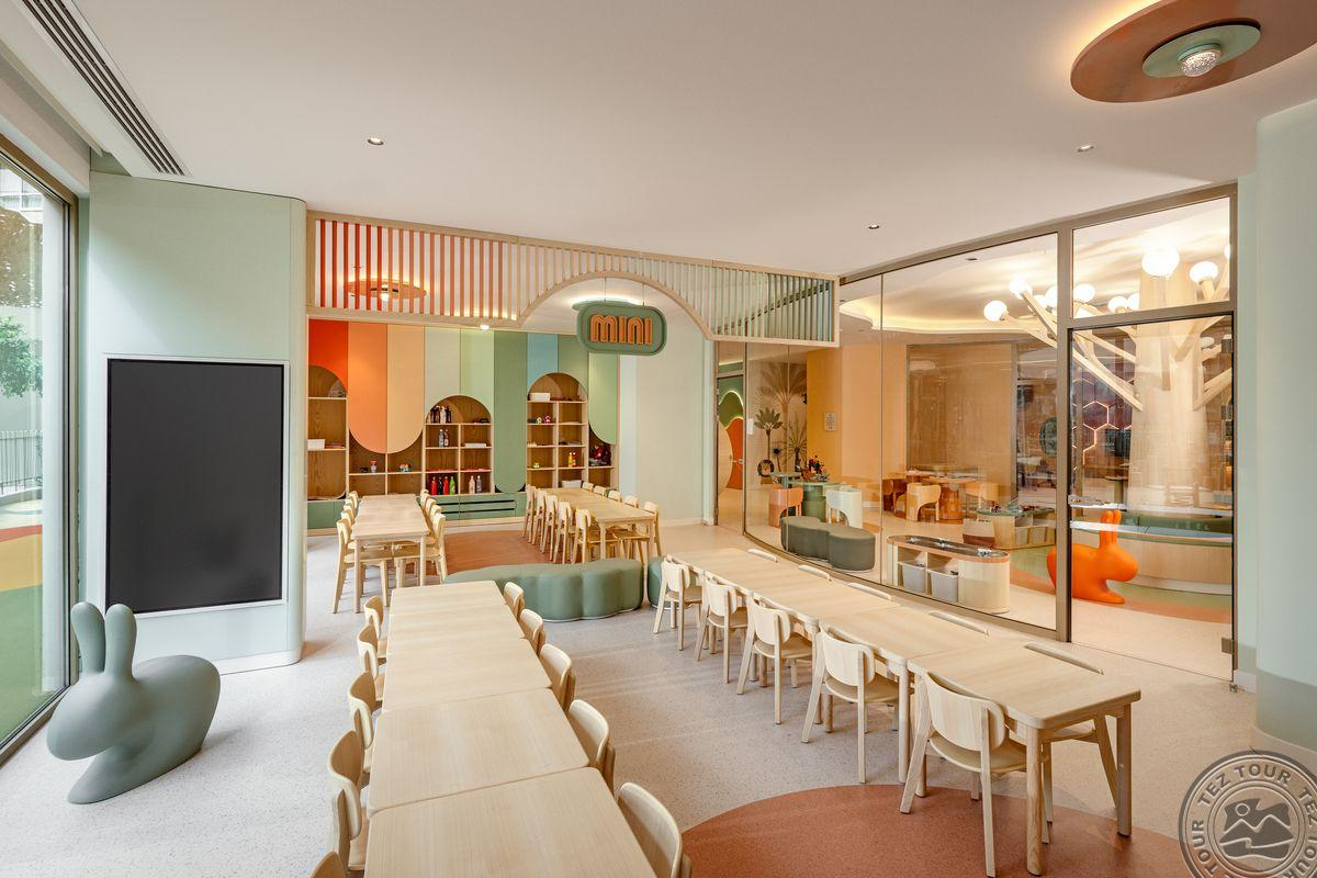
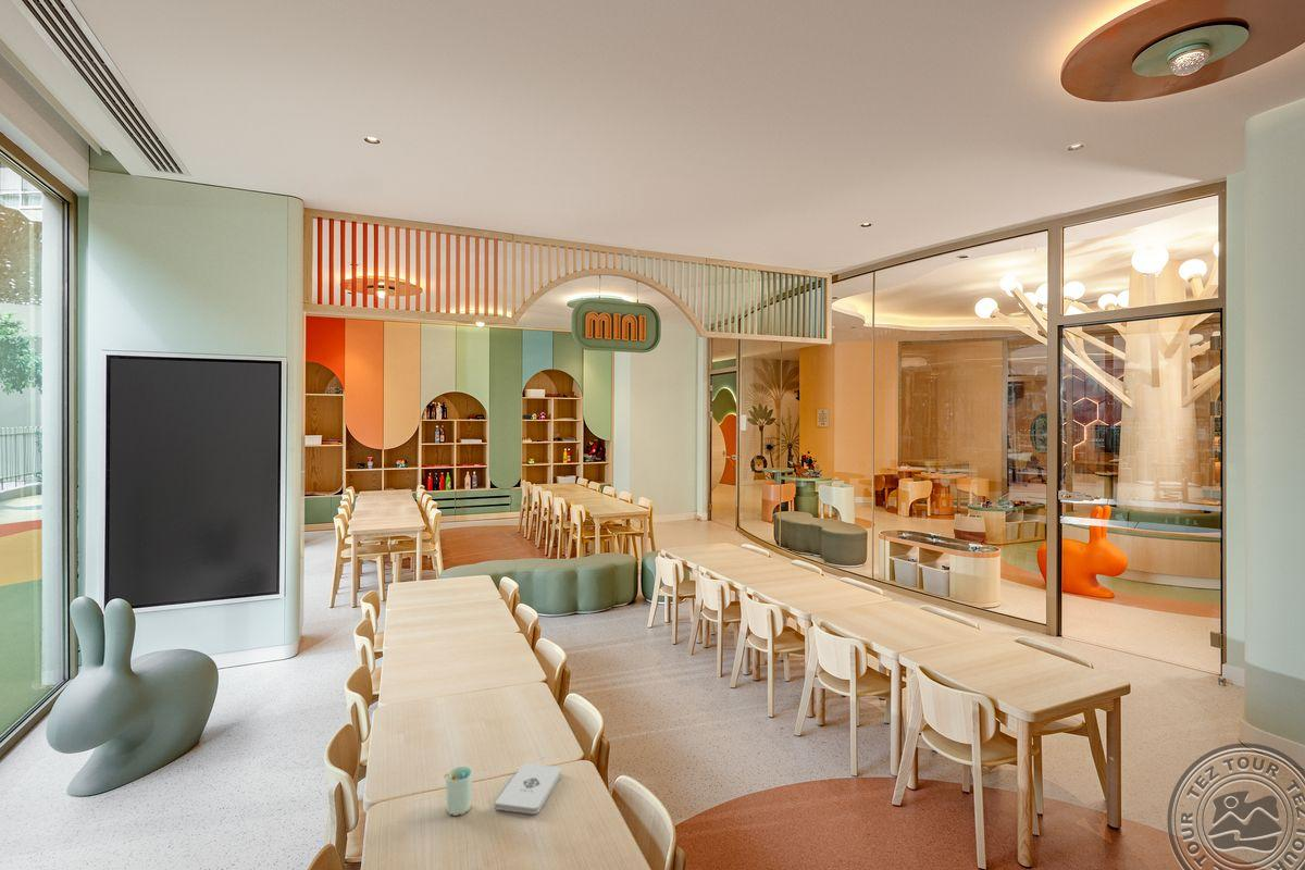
+ cup [443,766,474,817]
+ notepad [494,762,562,816]
